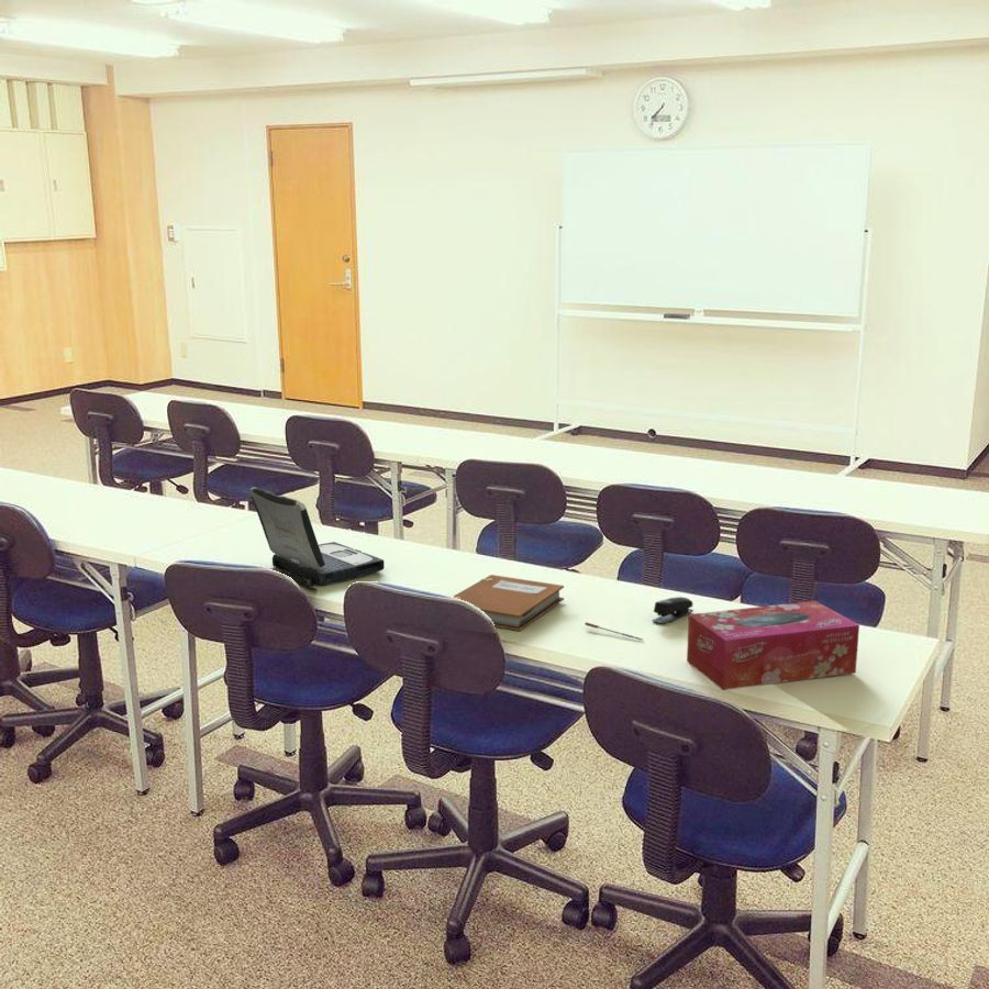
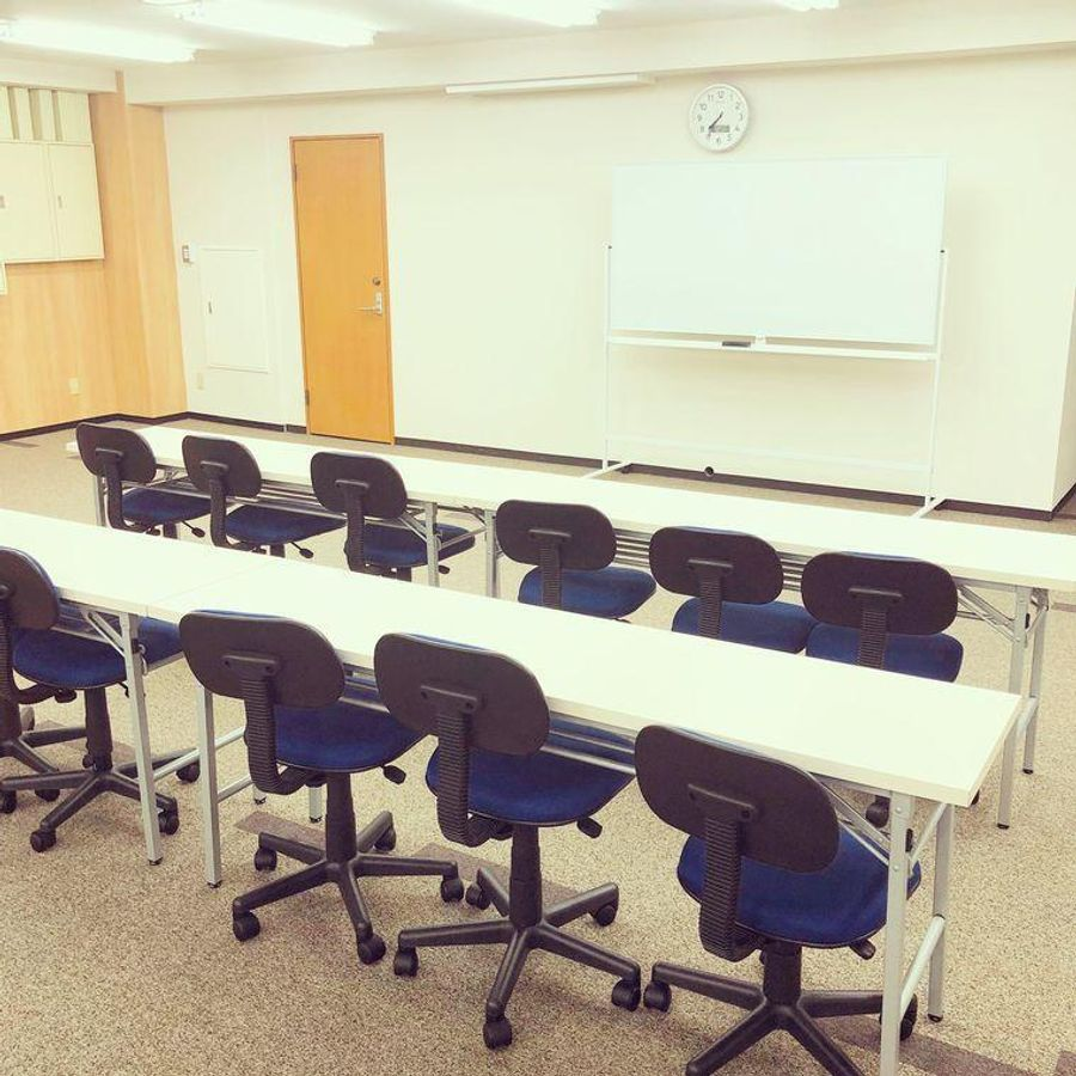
- laptop [248,487,386,592]
- tissue box [686,600,860,691]
- notebook [453,574,565,632]
- pen [584,621,644,642]
- stapler [652,596,694,625]
